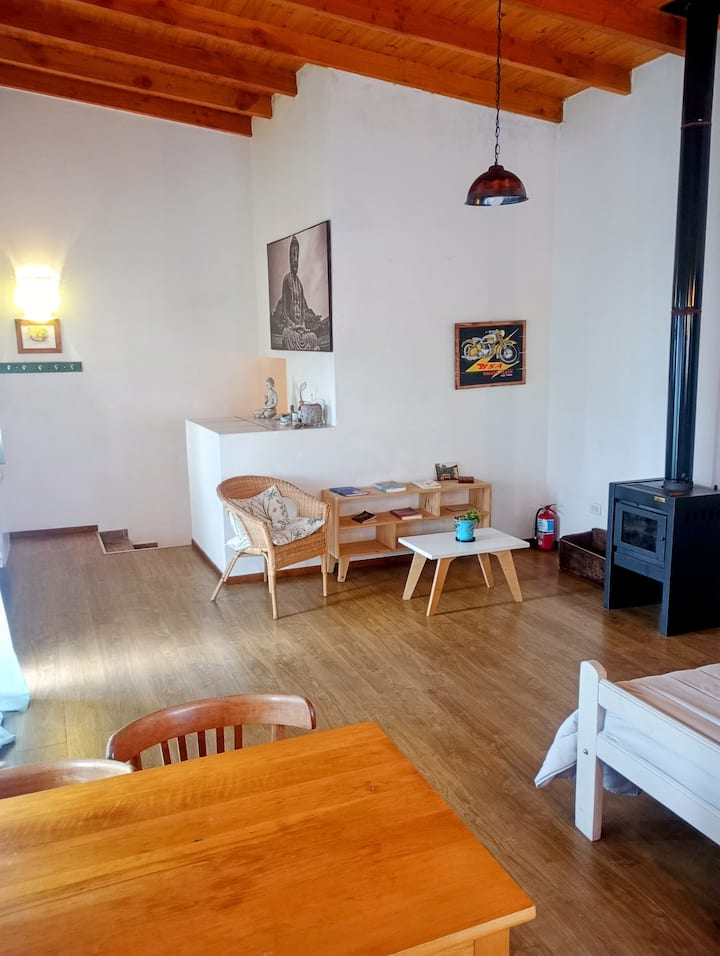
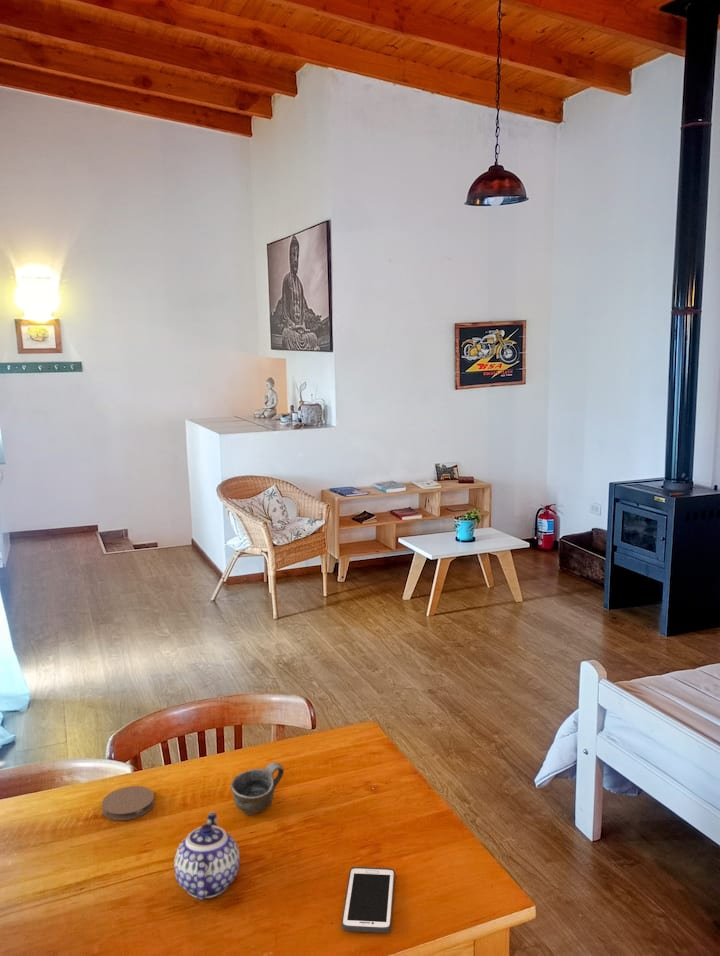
+ cell phone [341,866,396,934]
+ teapot [173,811,241,901]
+ coaster [101,785,155,821]
+ cup [230,761,285,817]
